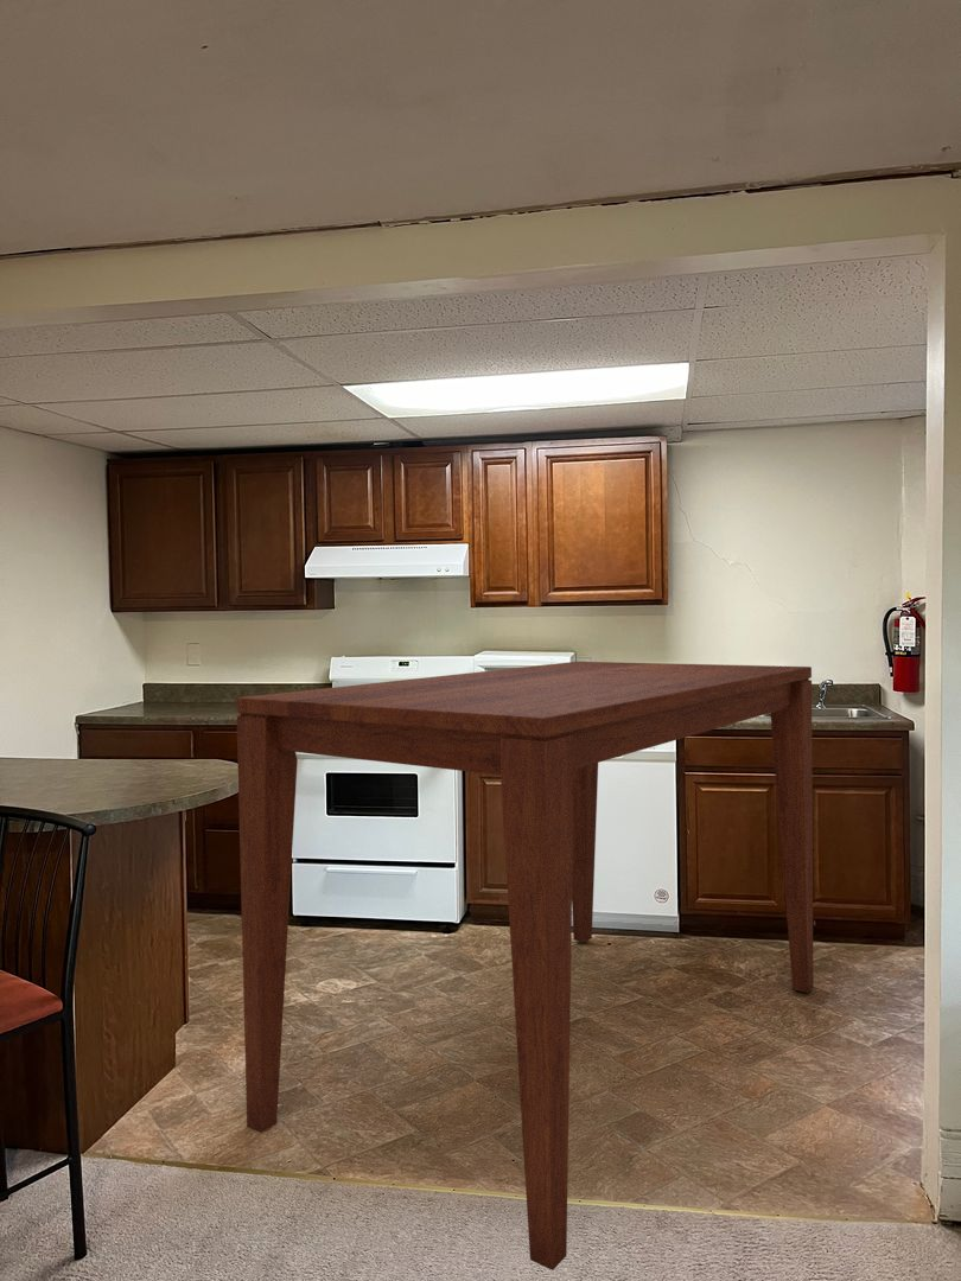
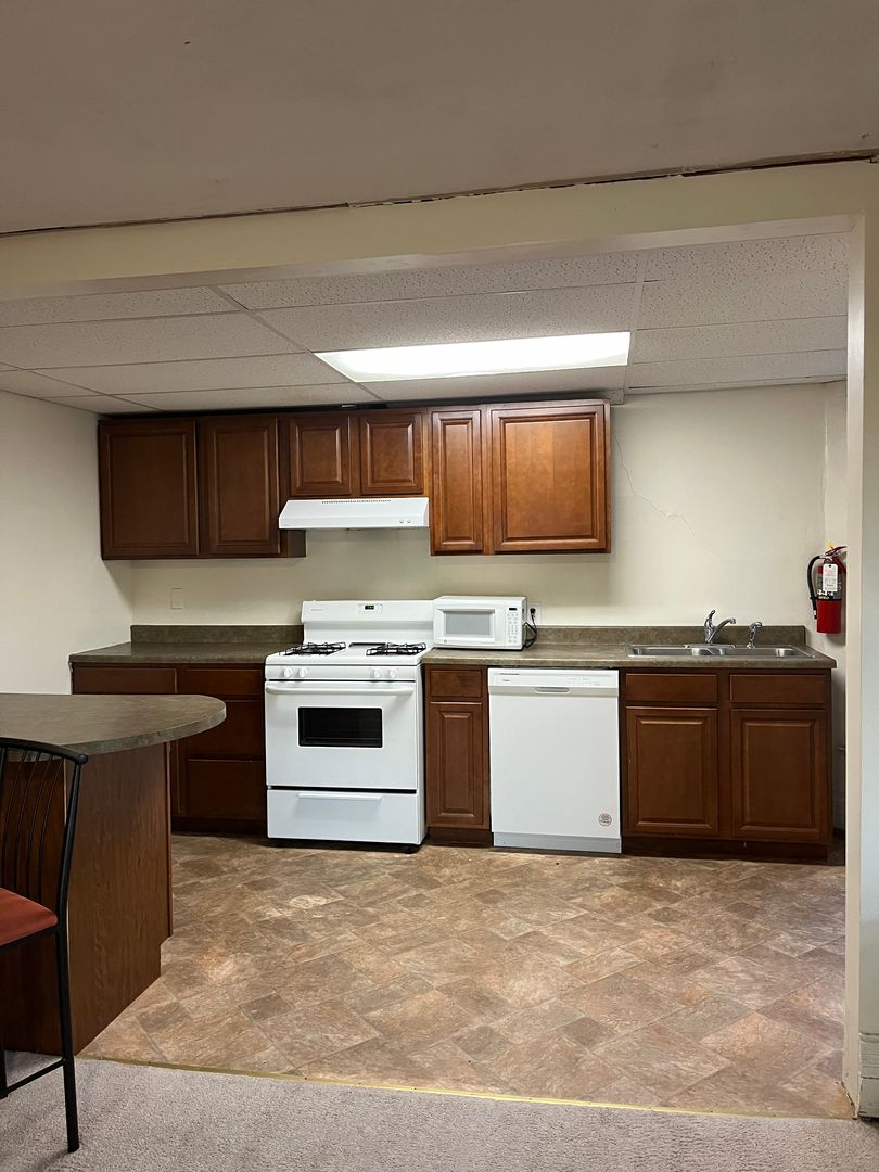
- dining table [235,661,814,1272]
